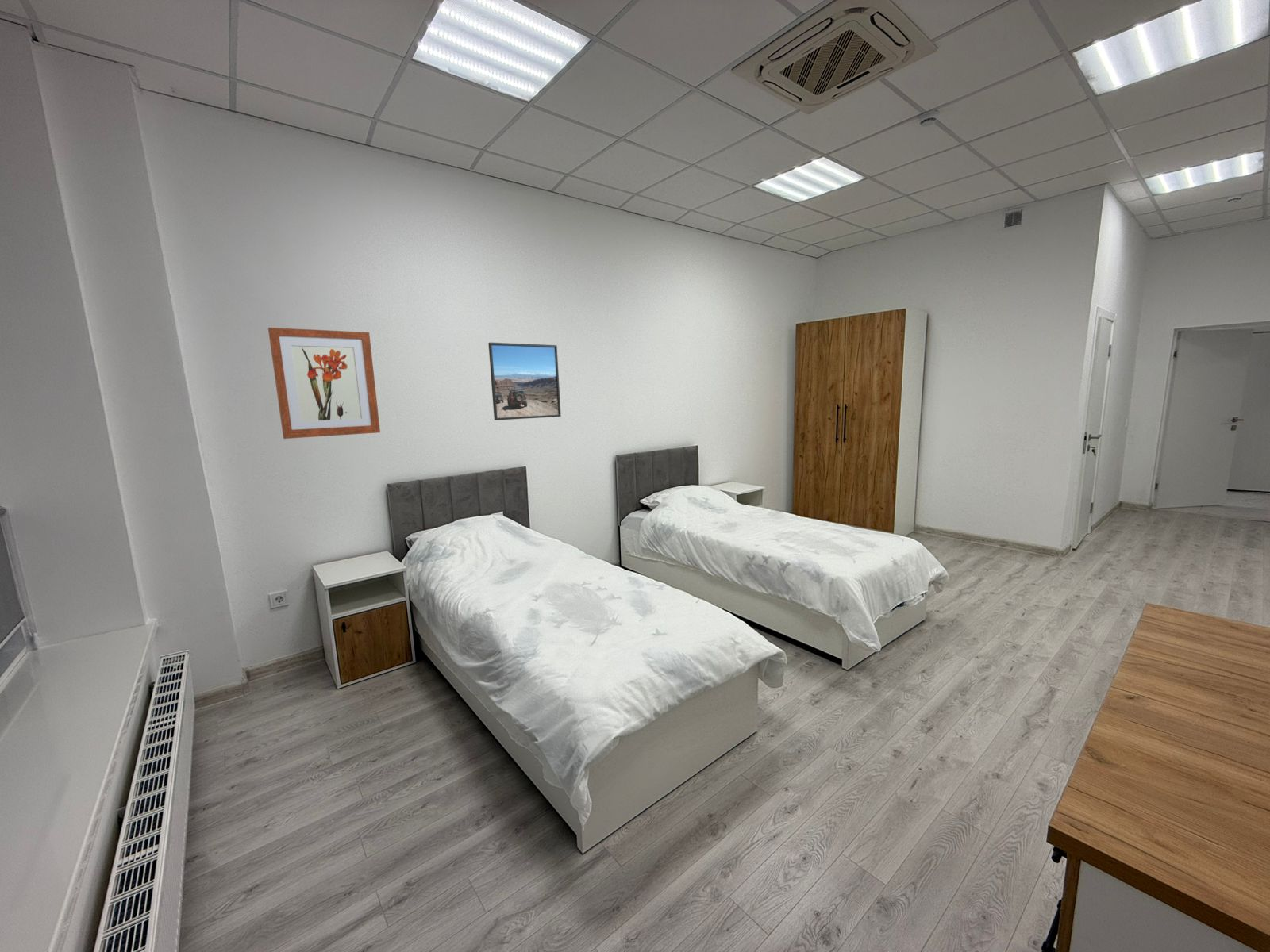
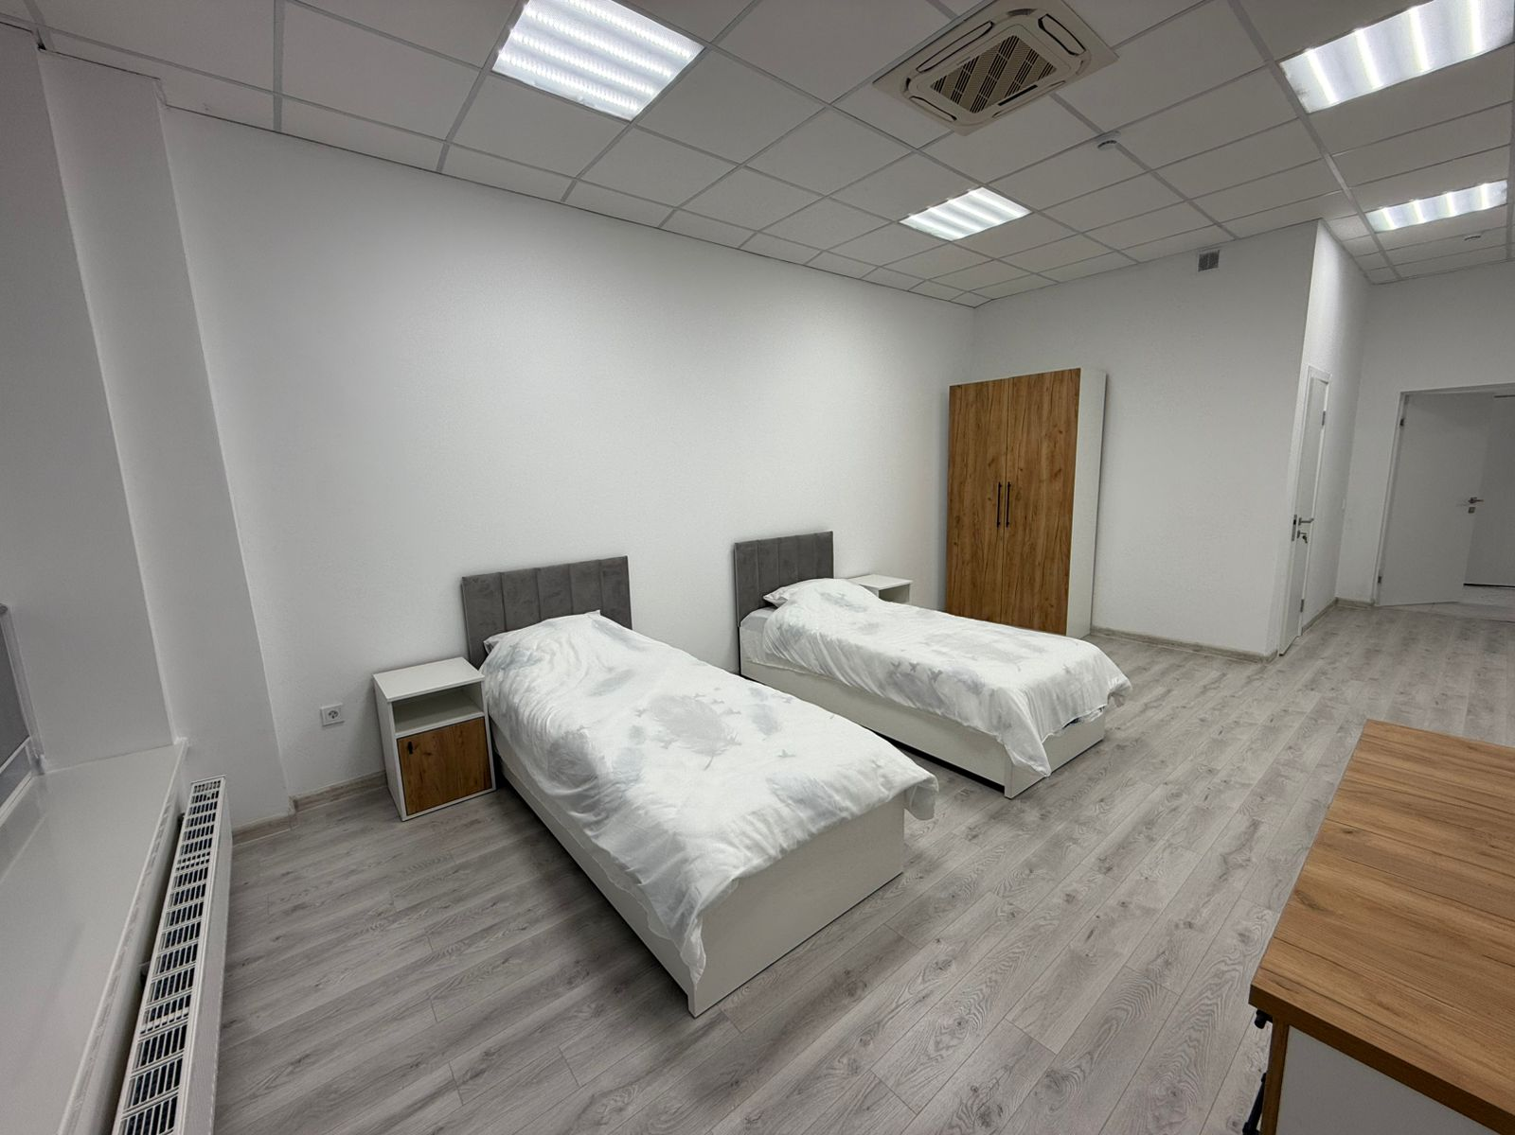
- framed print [487,342,562,421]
- wall art [267,327,381,440]
